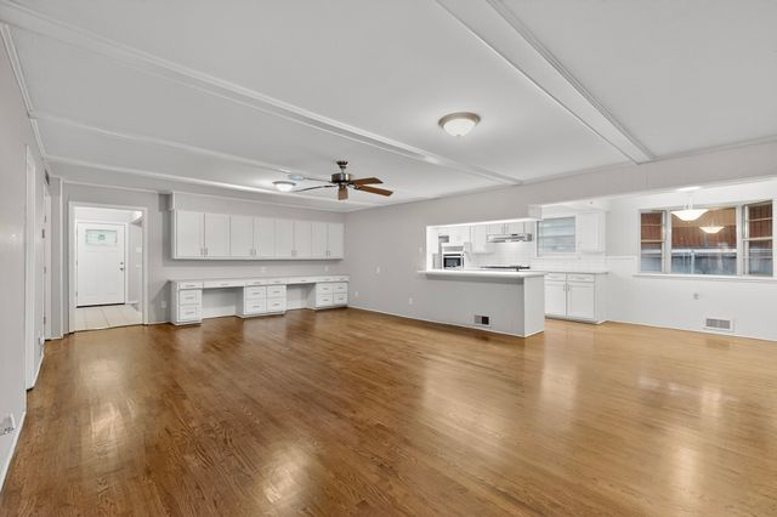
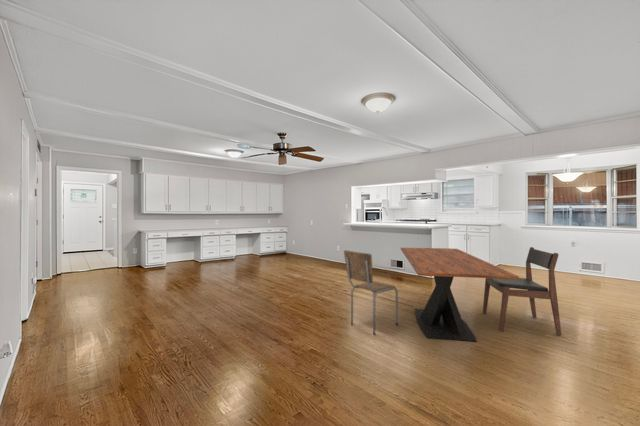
+ dining chair [343,249,399,336]
+ dining chair [482,246,562,336]
+ dining table [400,247,520,343]
